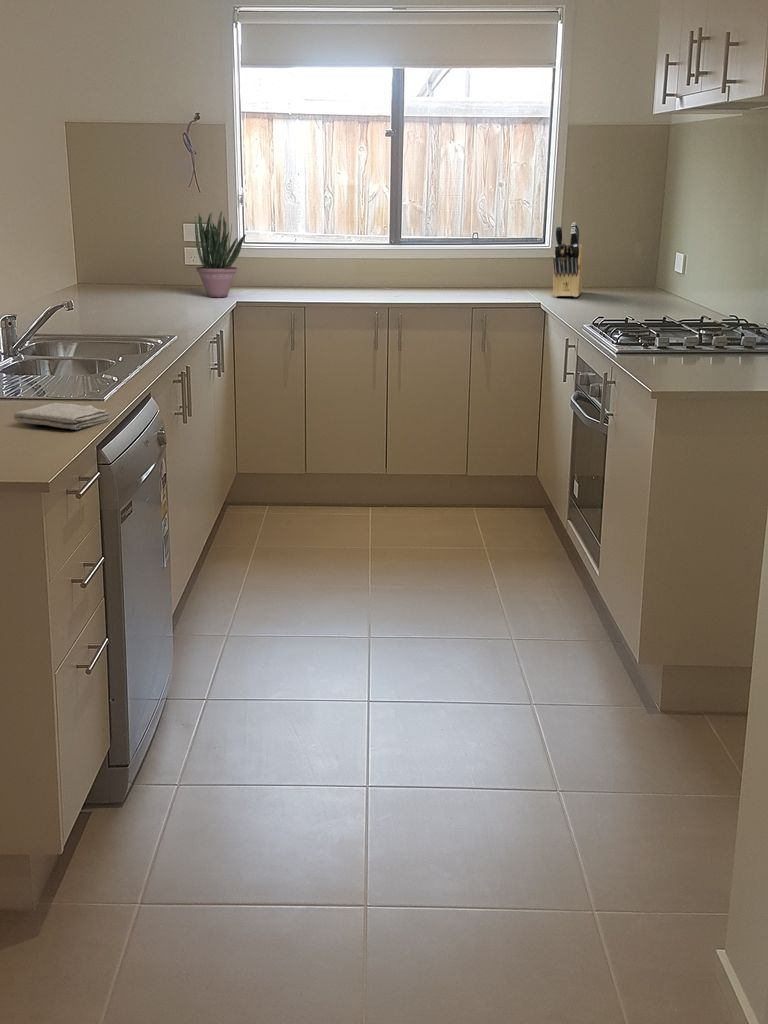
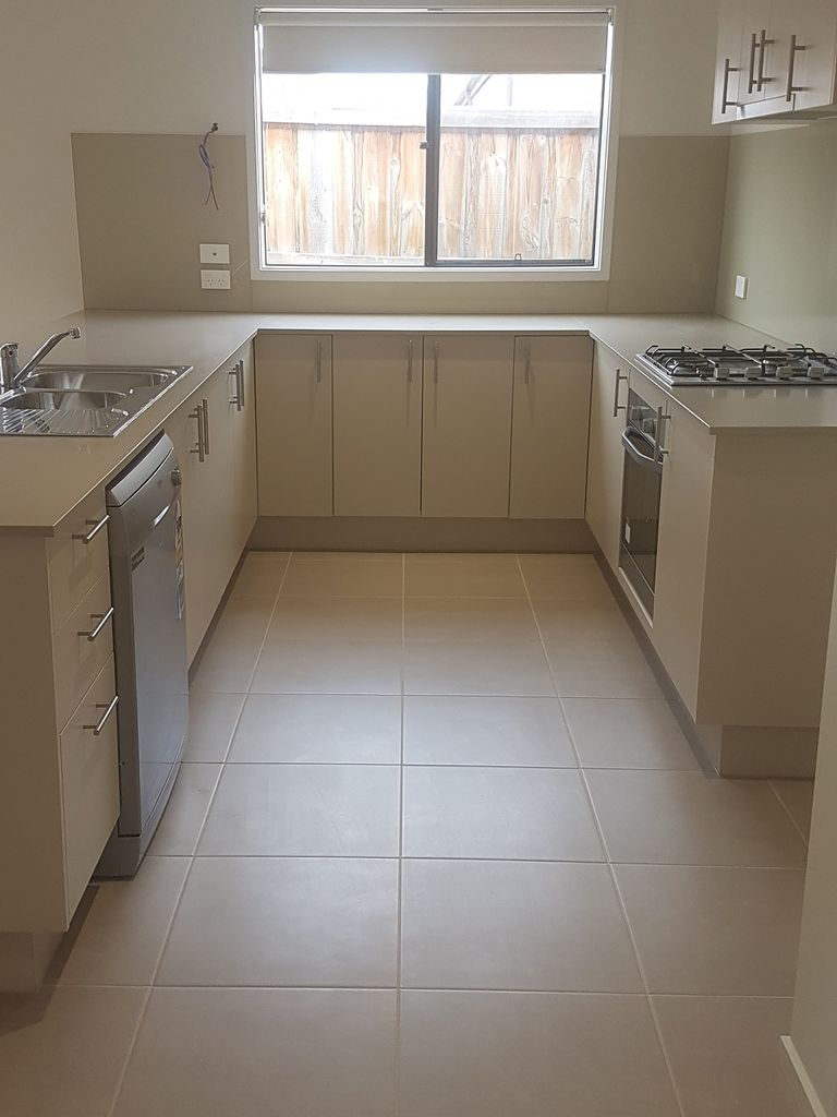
- washcloth [13,402,112,431]
- potted plant [194,210,247,298]
- knife block [552,222,583,298]
